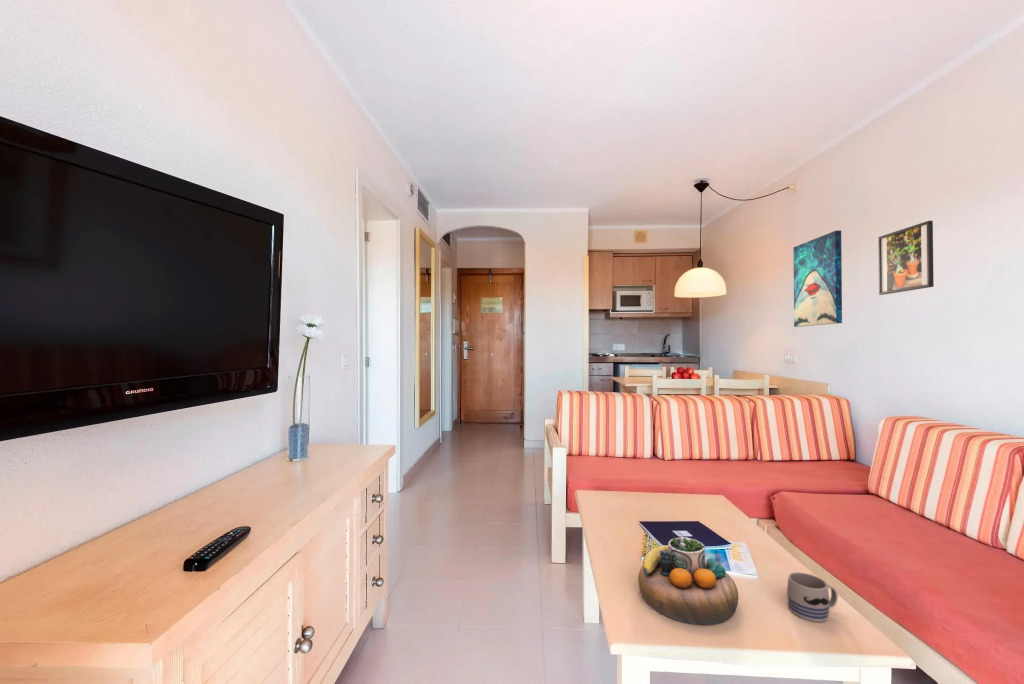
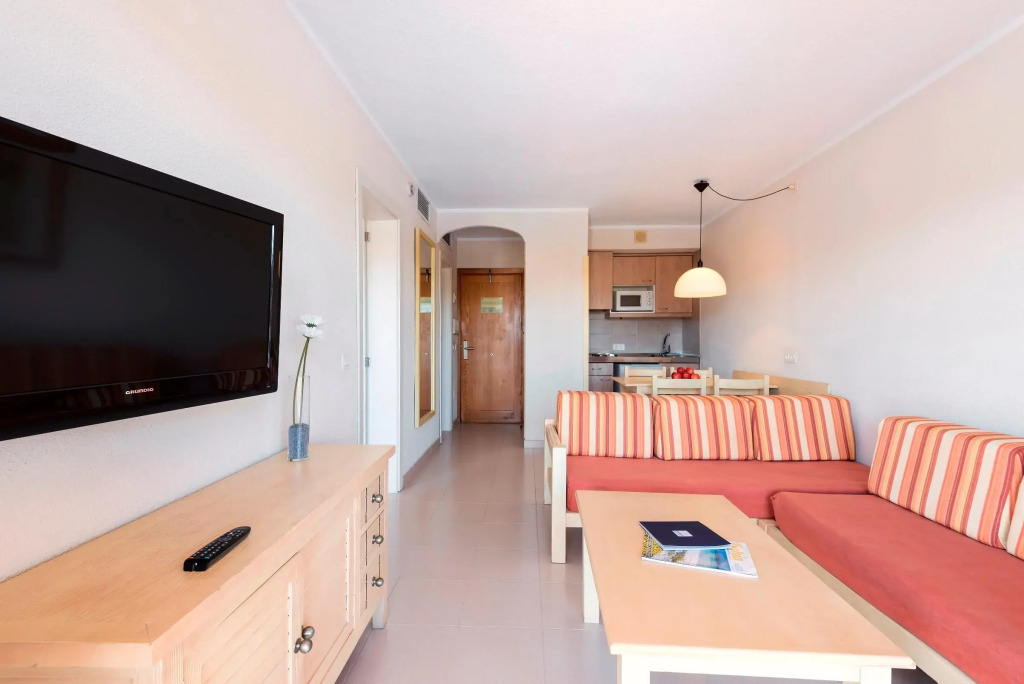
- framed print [877,220,935,296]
- wall art [792,230,843,328]
- mug [786,571,839,623]
- decorative bowl [637,536,739,626]
